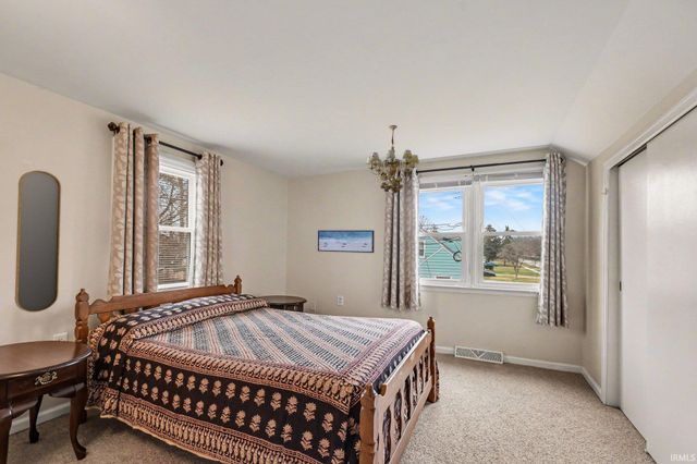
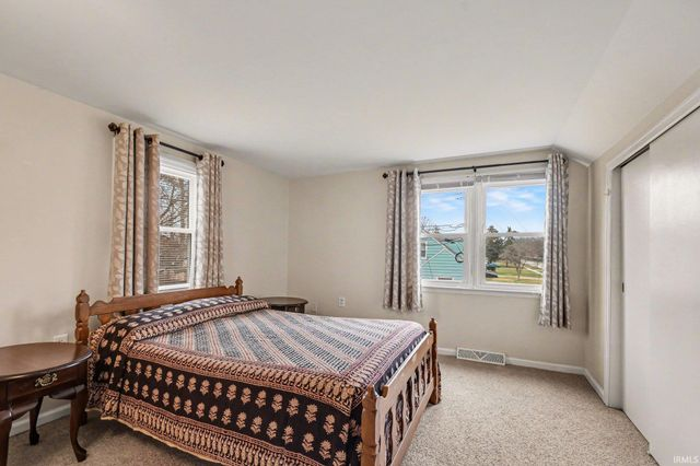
- wall art [317,229,376,254]
- chandelier [365,124,420,194]
- home mirror [14,170,62,314]
